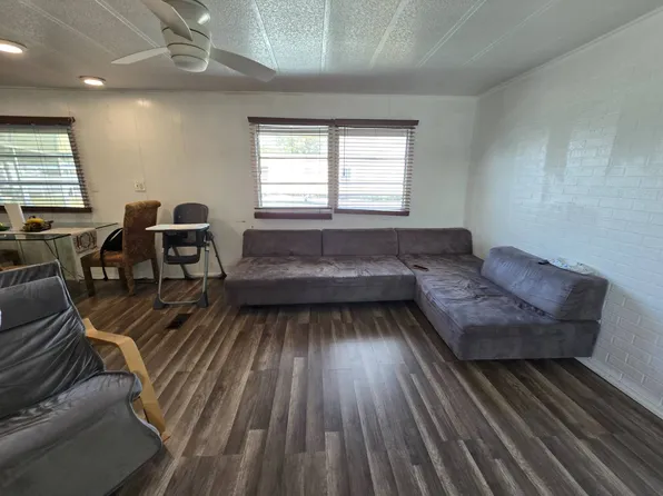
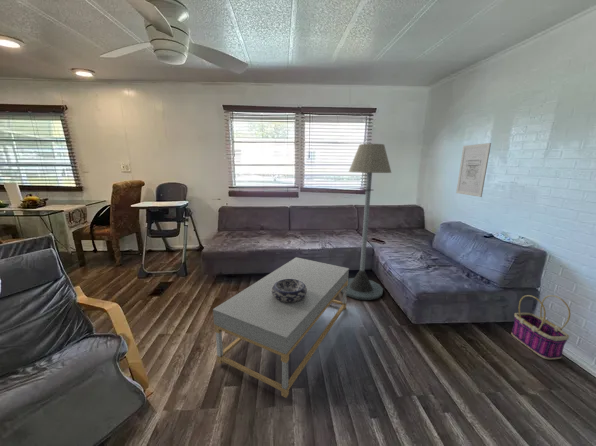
+ wall art [455,142,492,198]
+ decorative bowl [272,279,307,302]
+ basket [510,294,571,360]
+ floor lamp [341,143,392,301]
+ coffee table [212,256,350,399]
